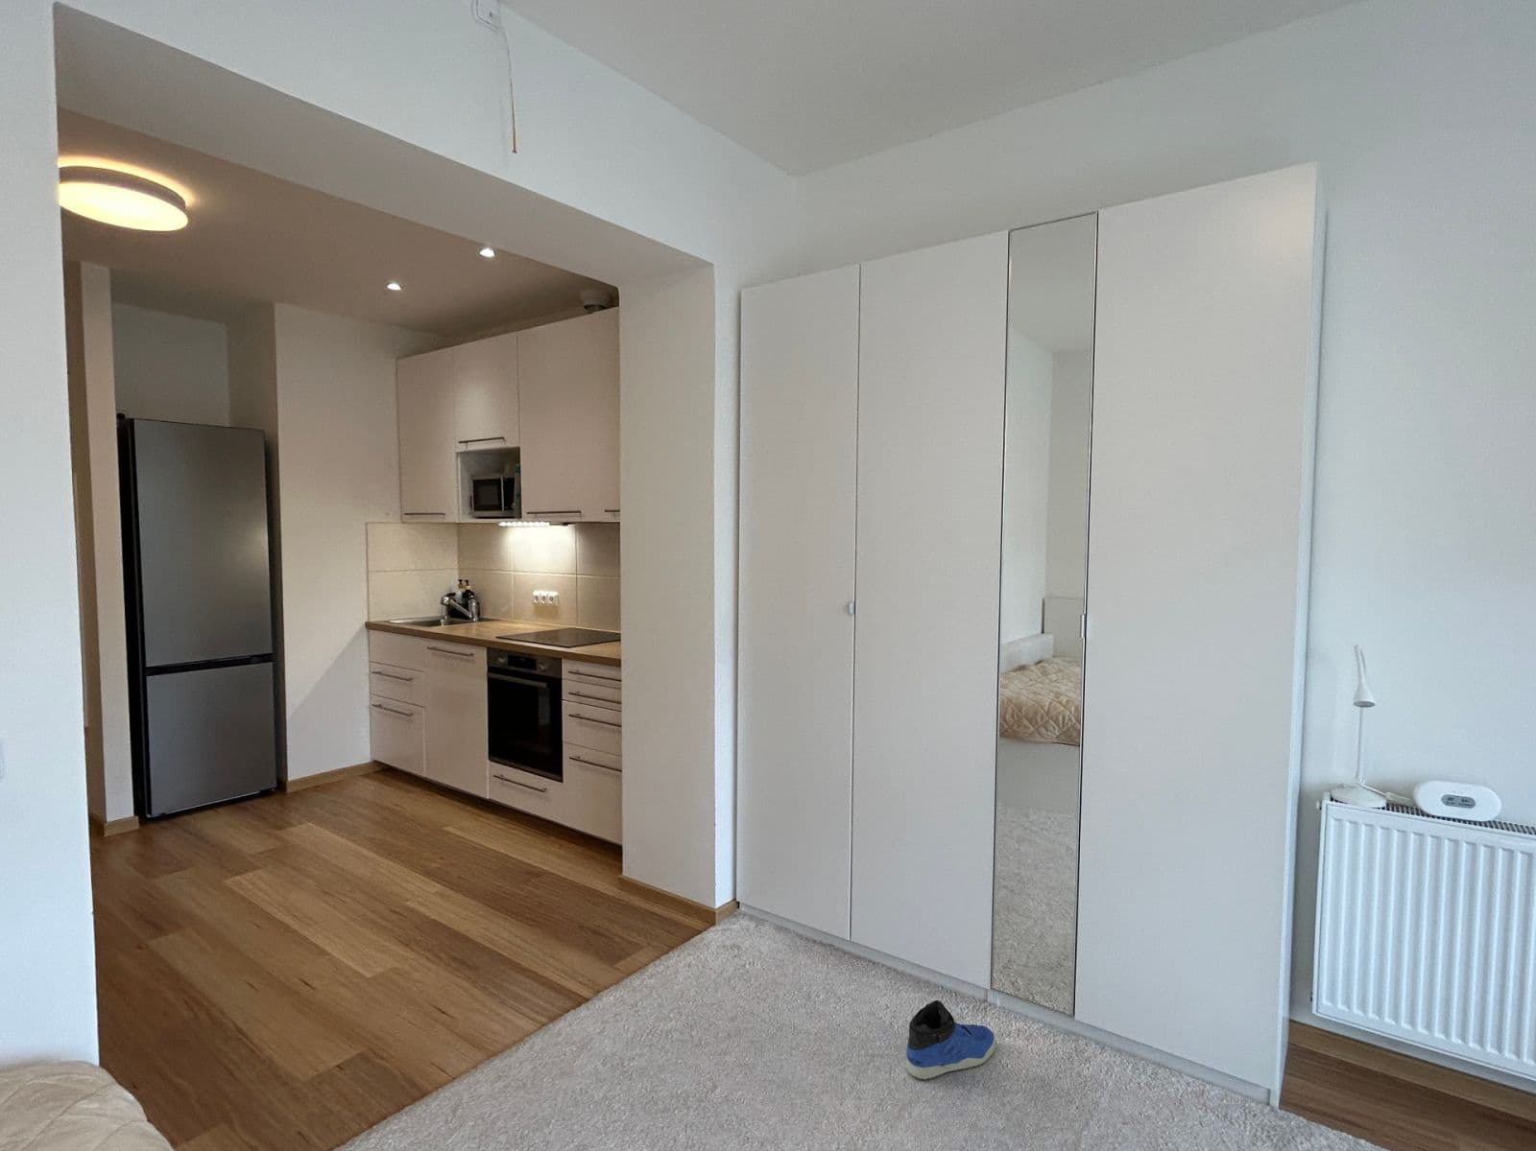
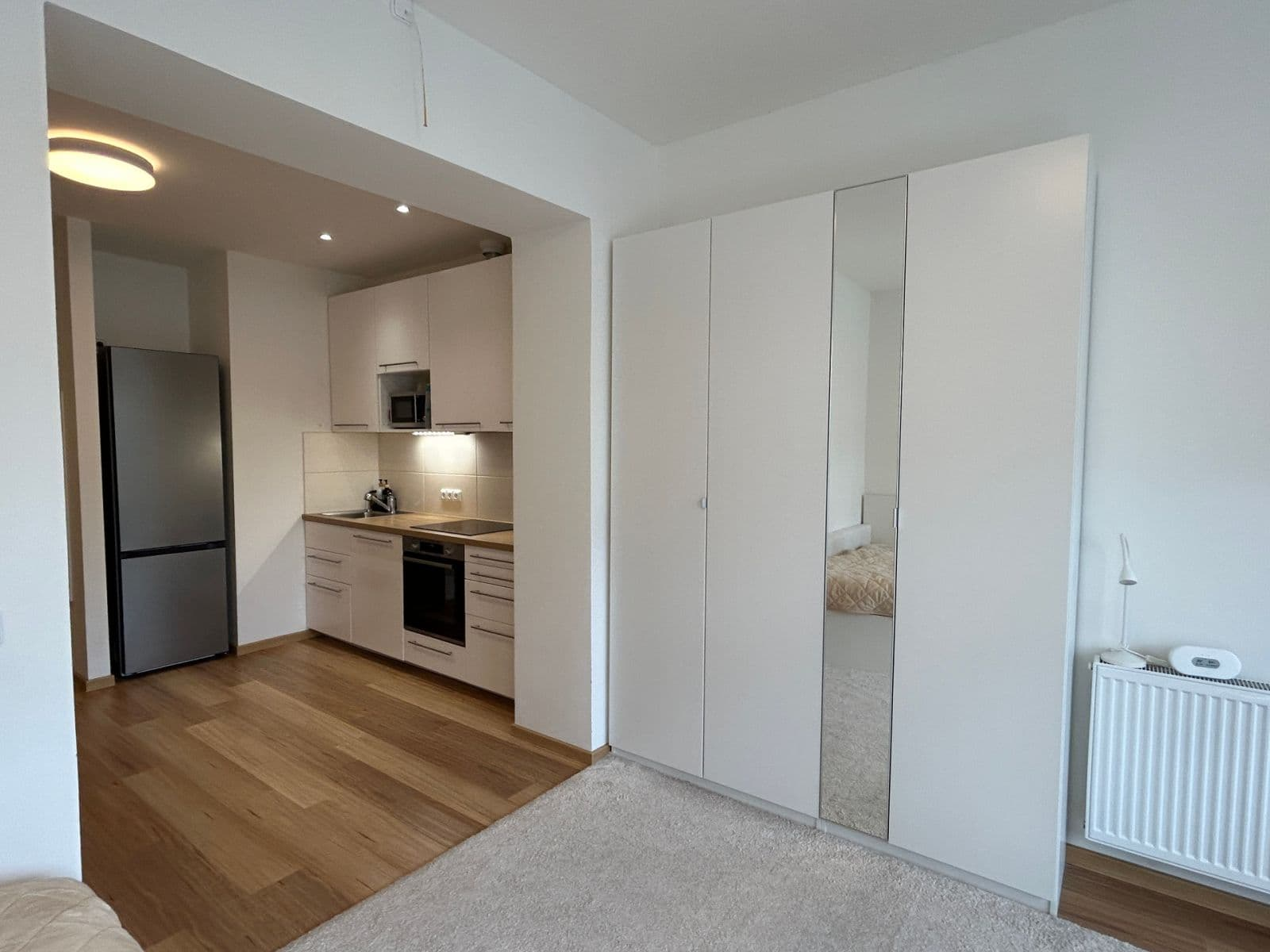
- sneaker [906,1000,997,1080]
